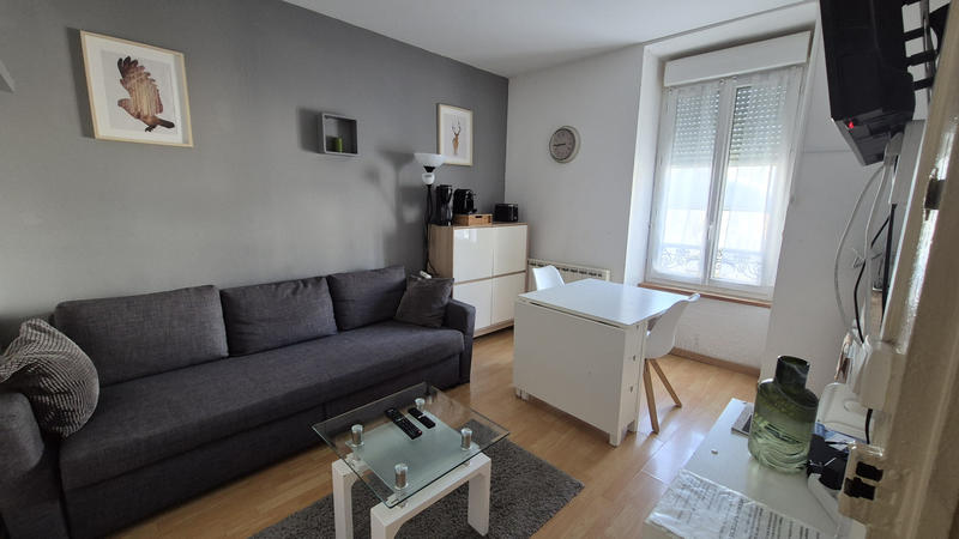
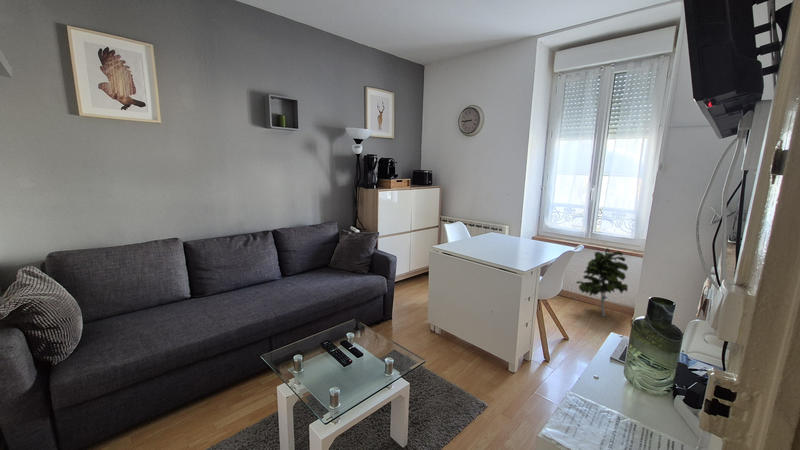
+ indoor plant [575,247,629,318]
